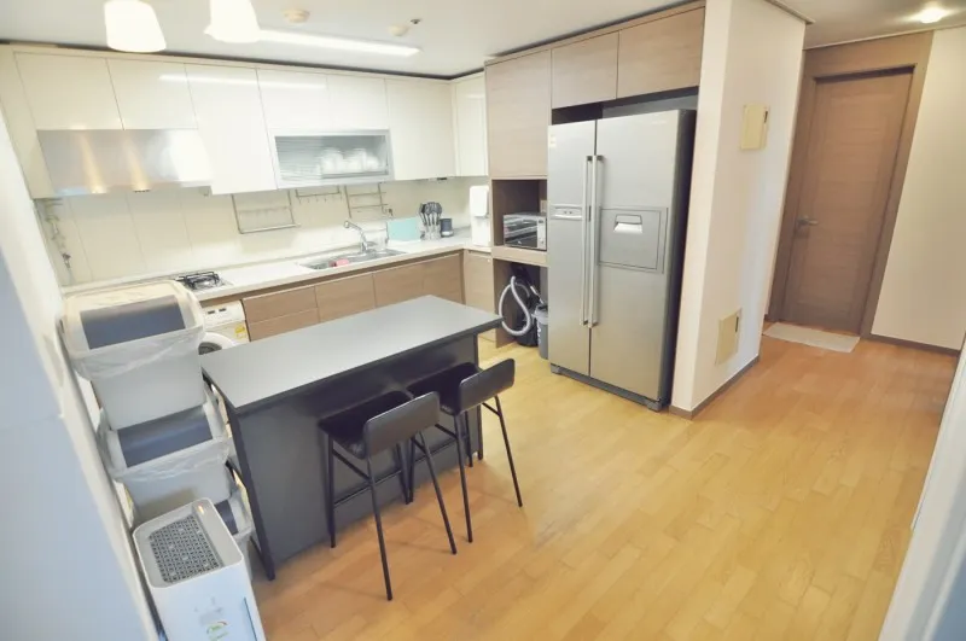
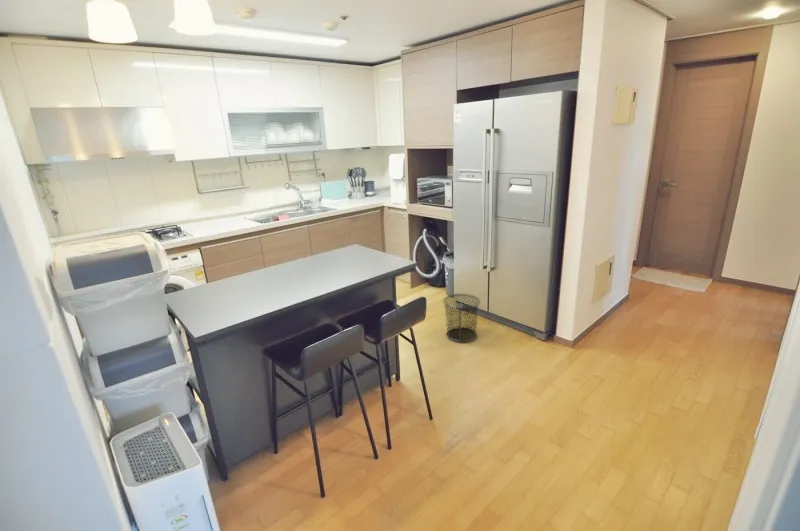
+ trash can [442,293,481,343]
